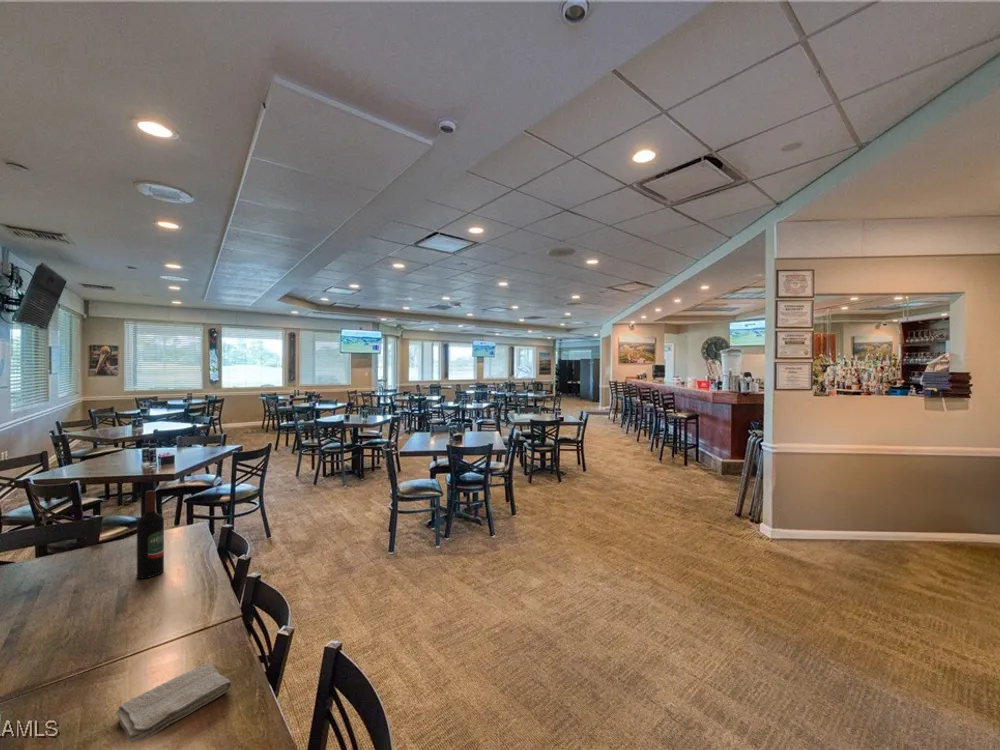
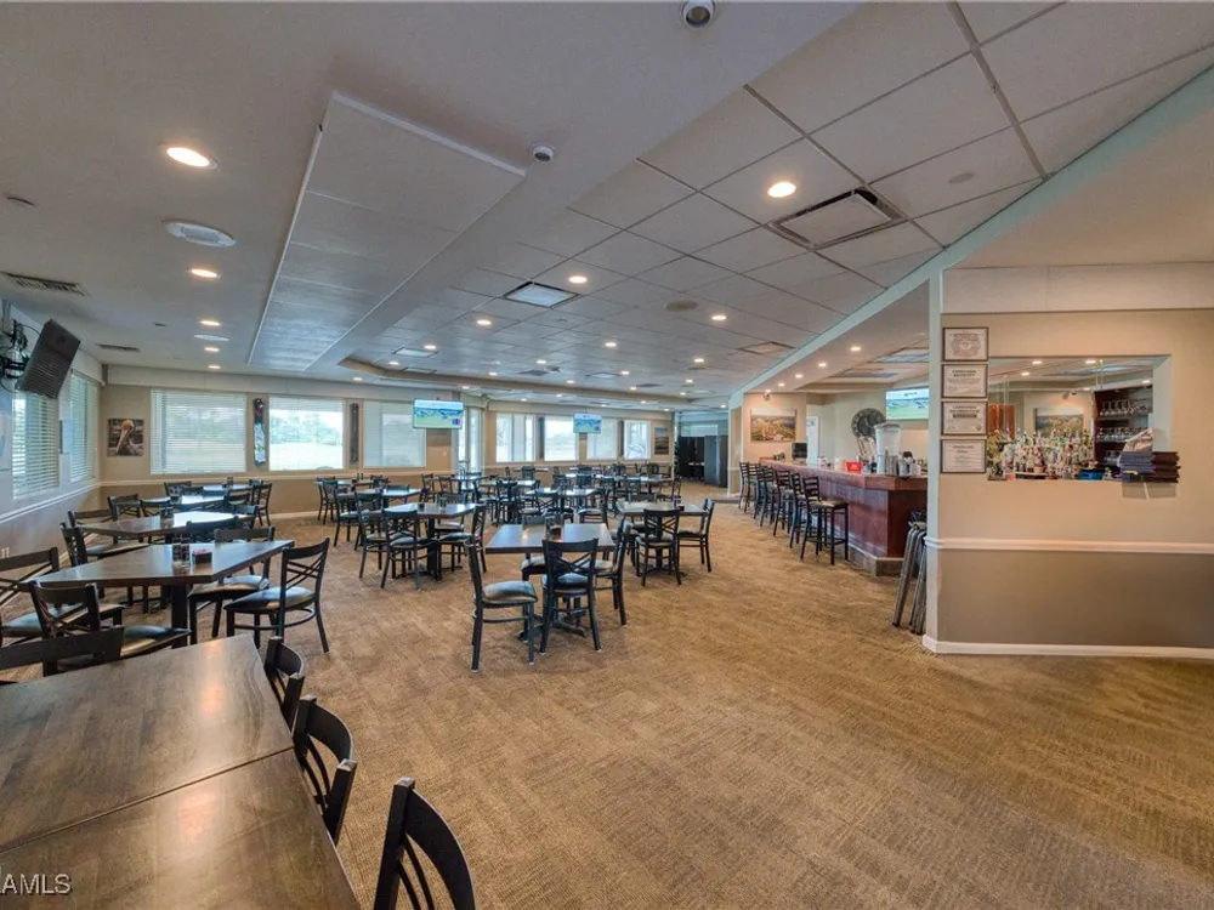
- wine bottle [136,489,165,580]
- washcloth [114,662,233,743]
